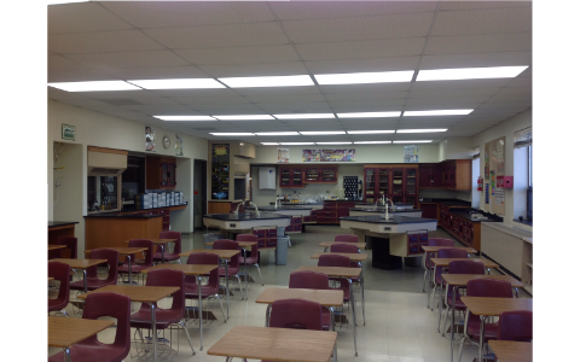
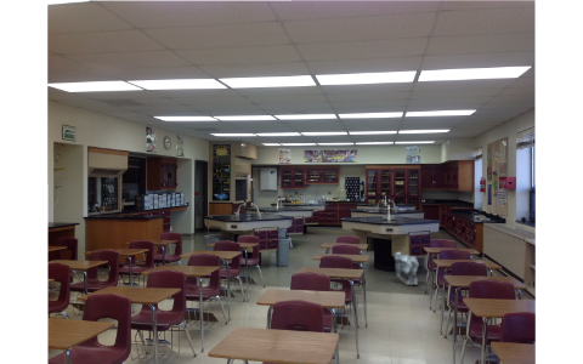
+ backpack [394,251,420,286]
